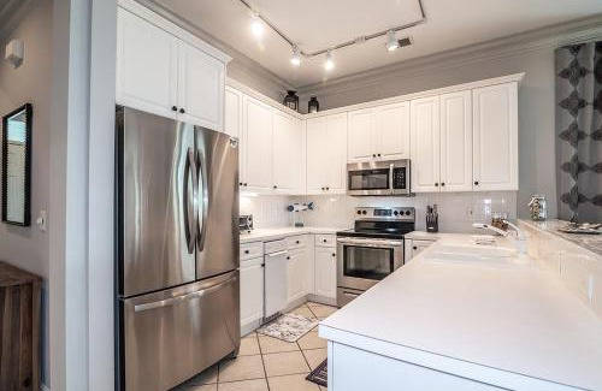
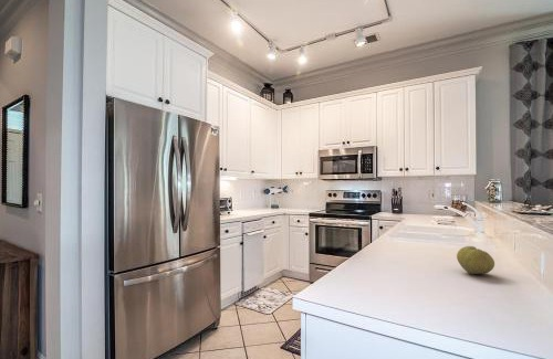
+ fruit [456,245,495,275]
